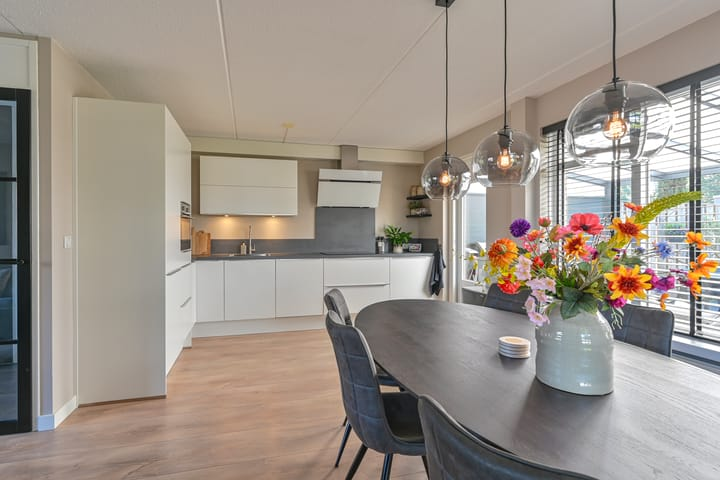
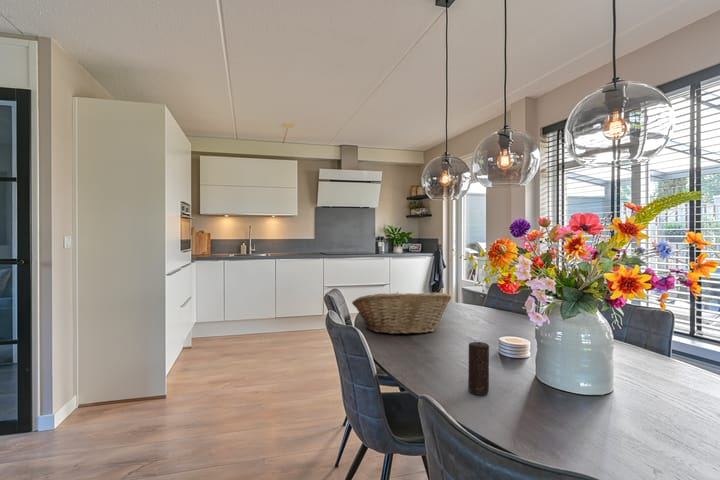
+ fruit basket [351,291,452,335]
+ candle [467,341,490,396]
